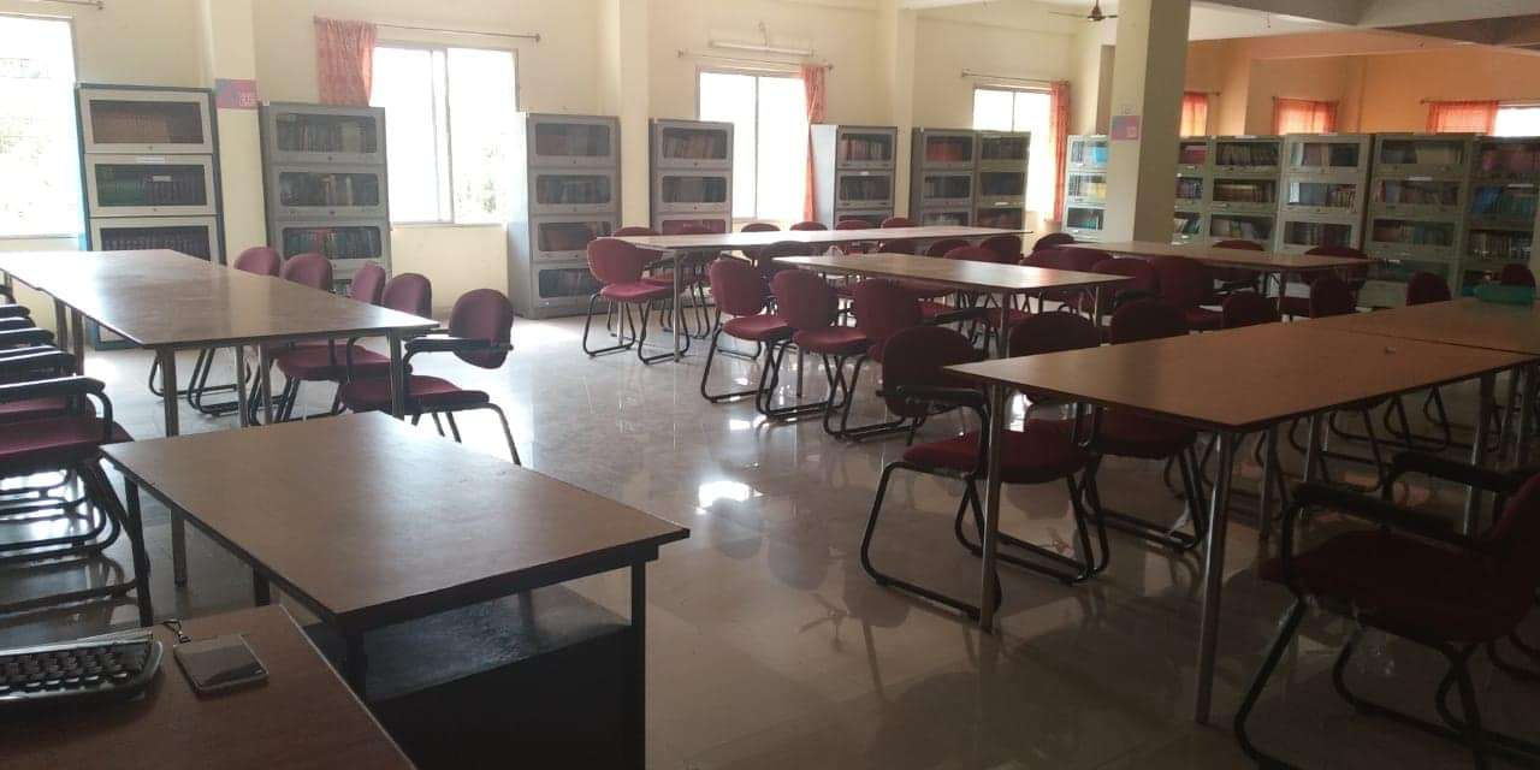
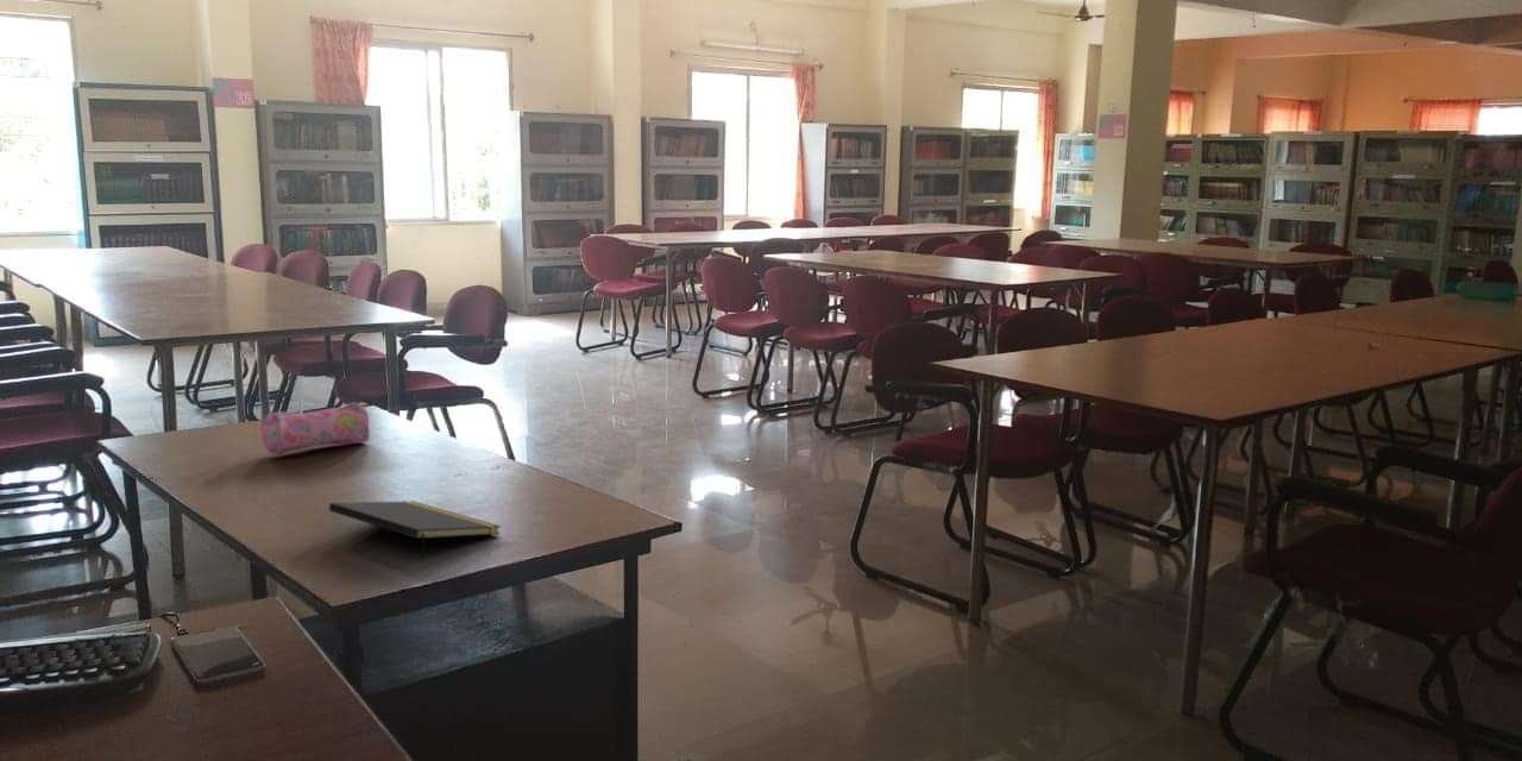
+ pencil case [260,401,371,455]
+ notepad [328,499,502,561]
